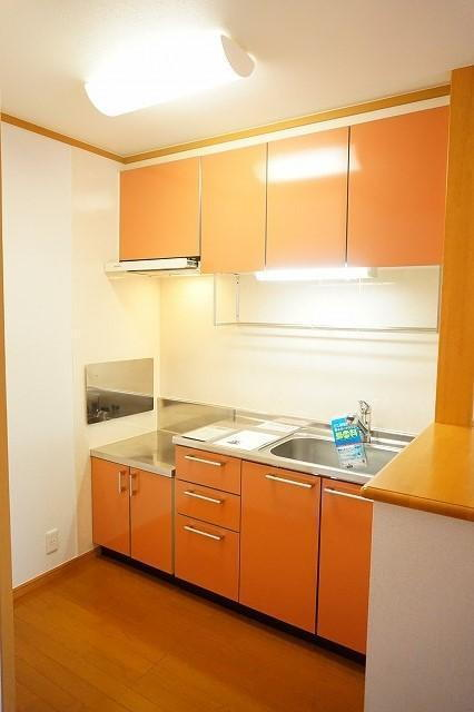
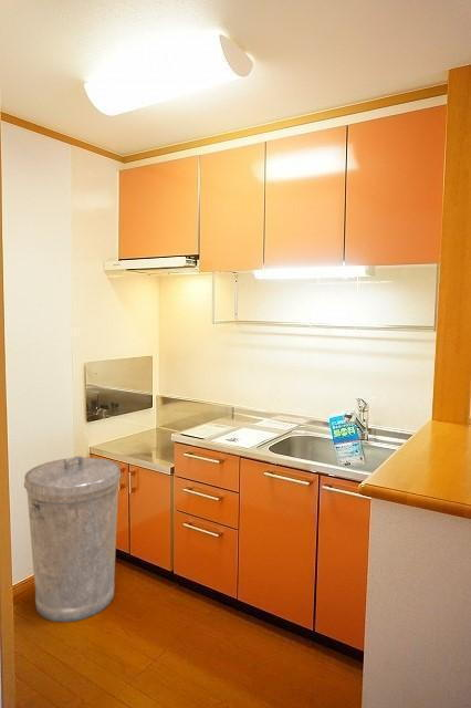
+ trash can [23,455,123,623]
